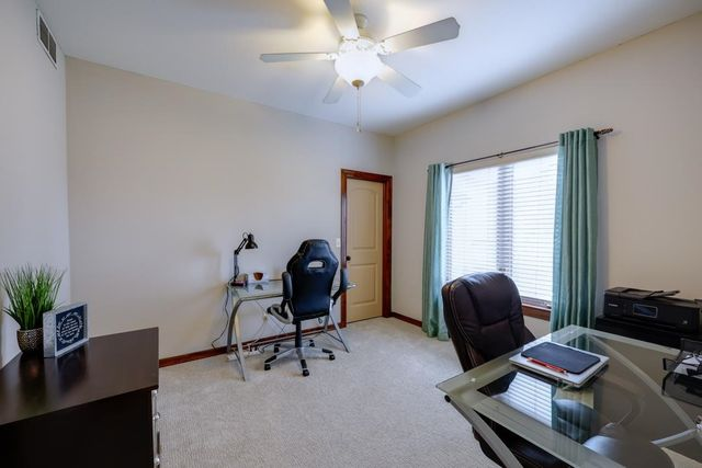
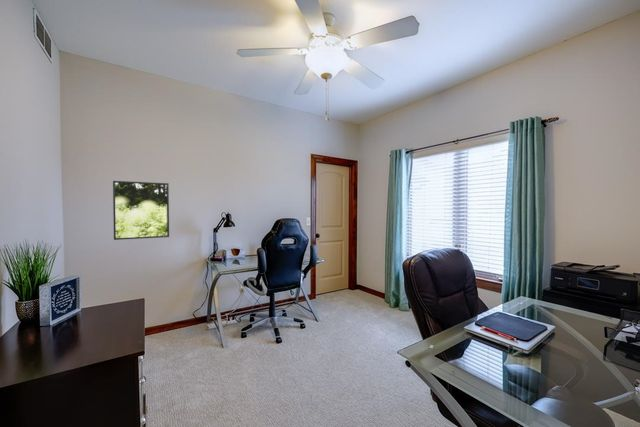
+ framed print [112,180,170,241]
